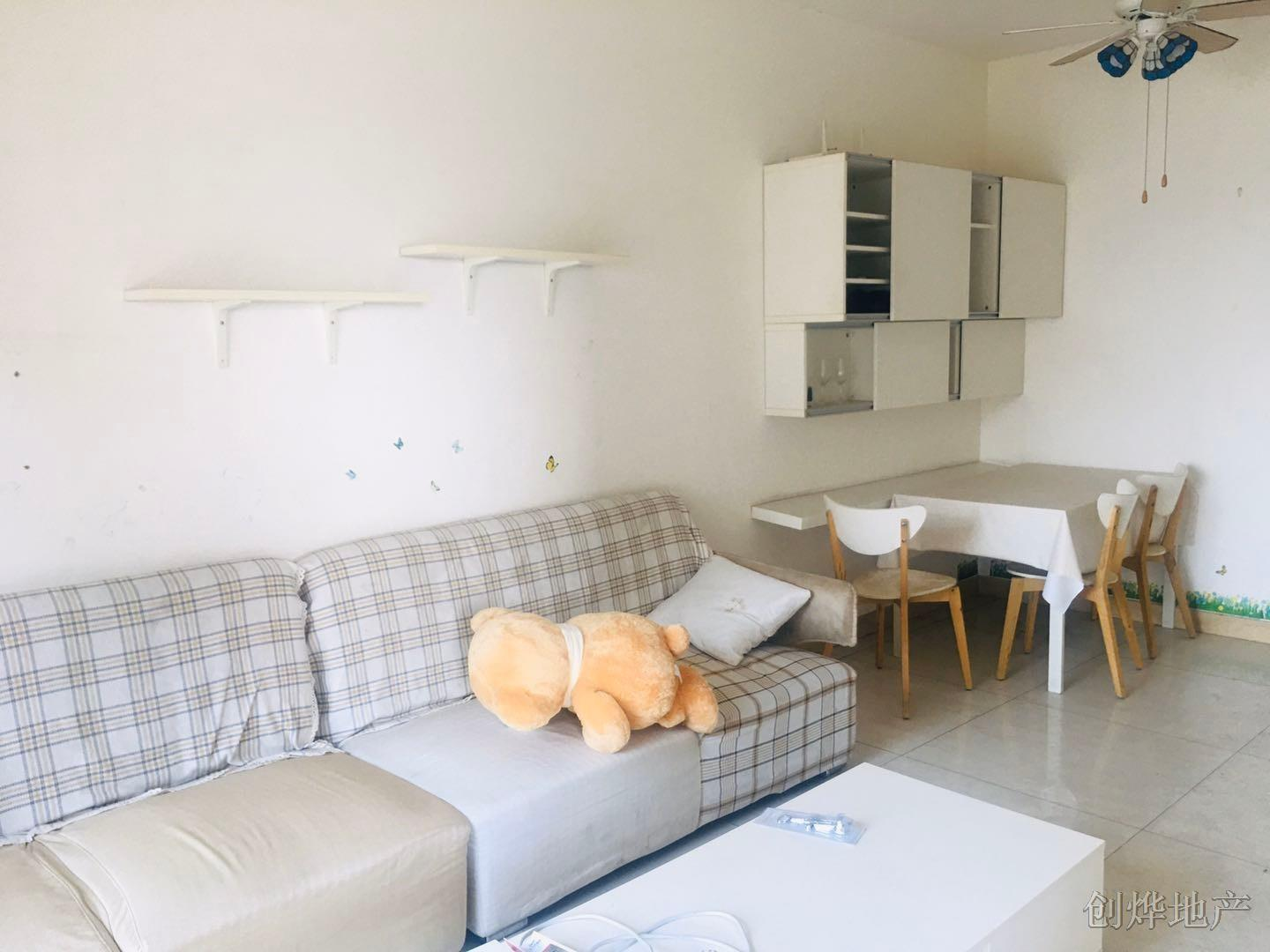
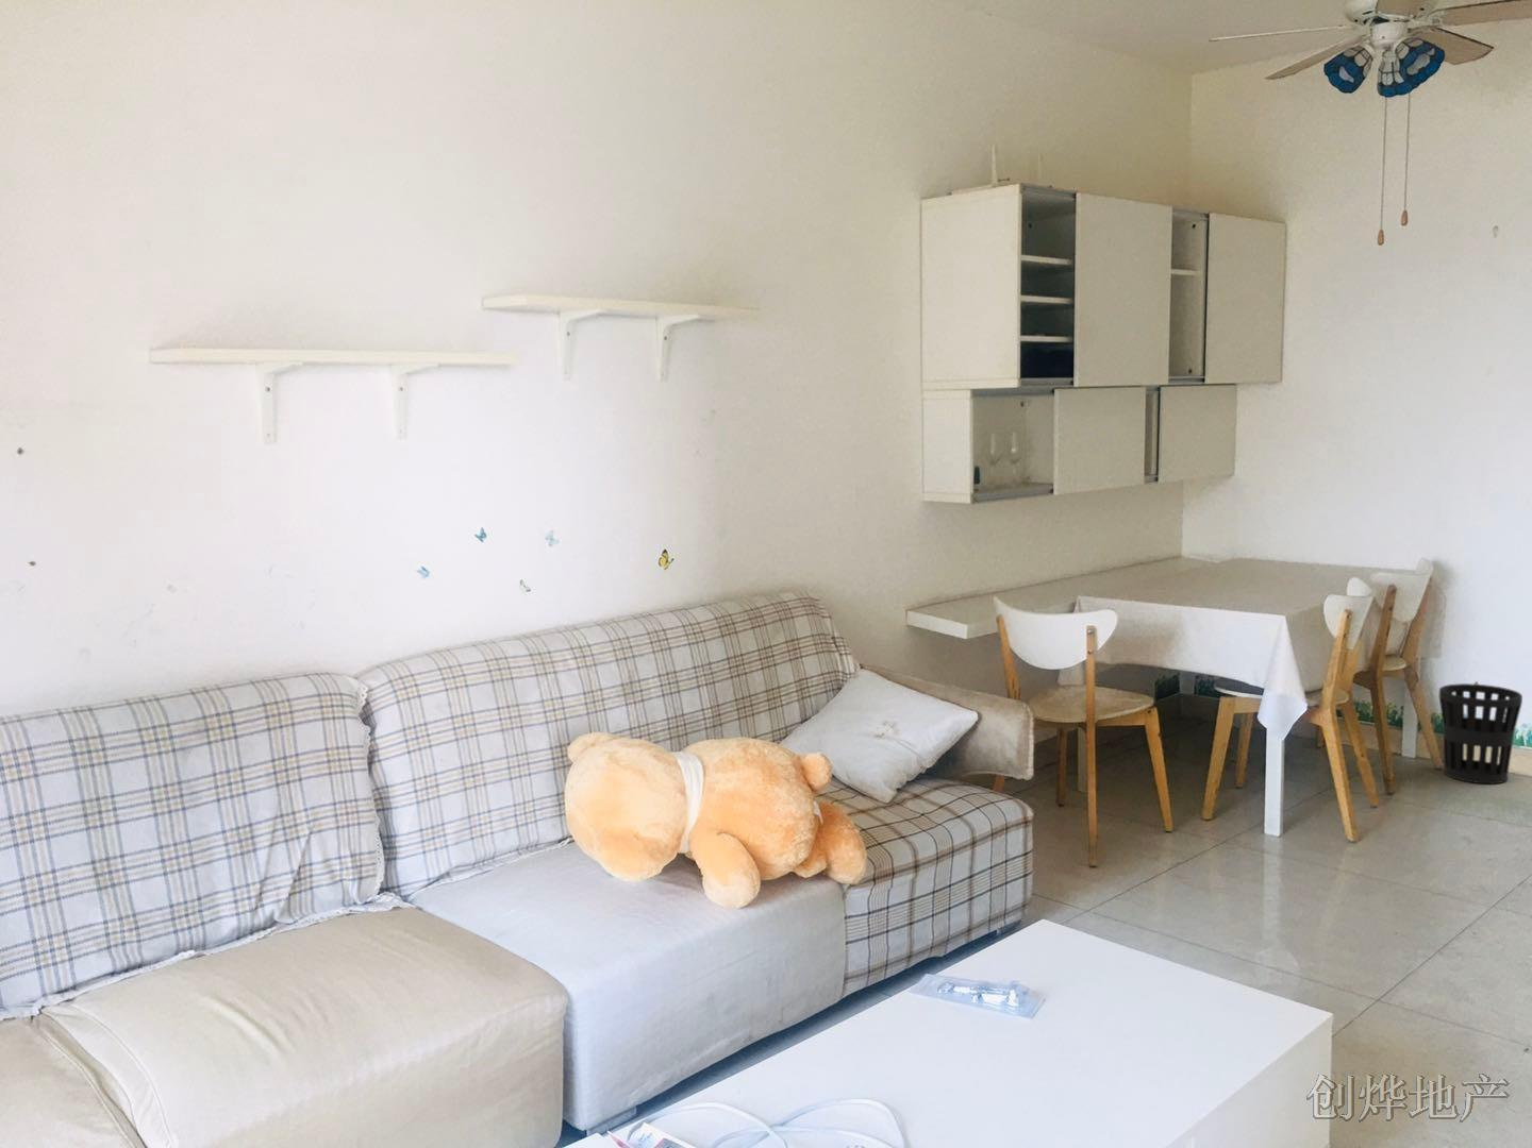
+ wastebasket [1438,683,1524,785]
